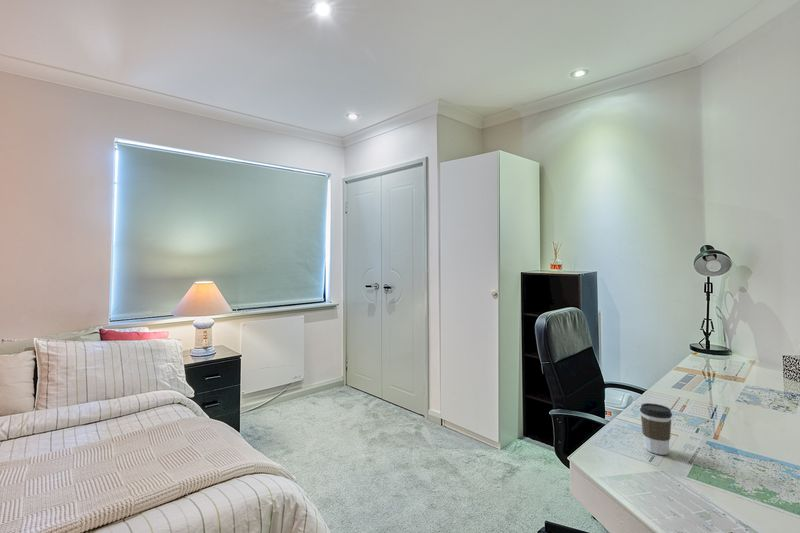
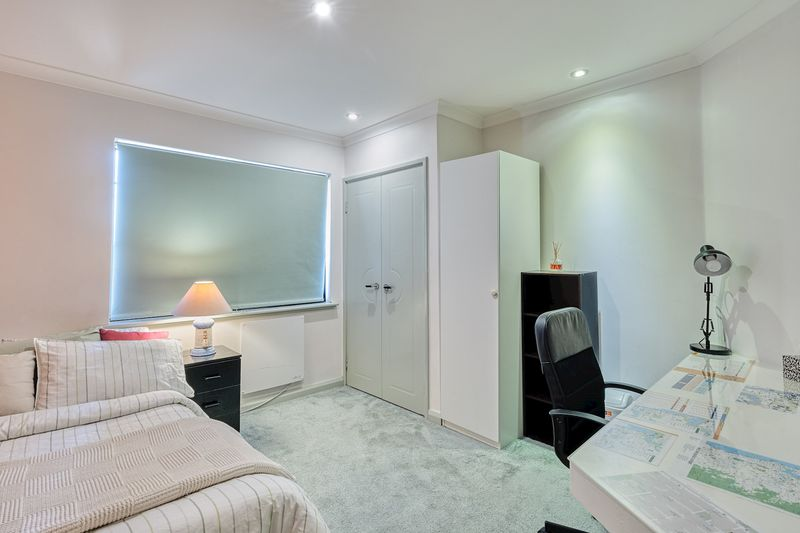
- coffee cup [639,402,673,456]
